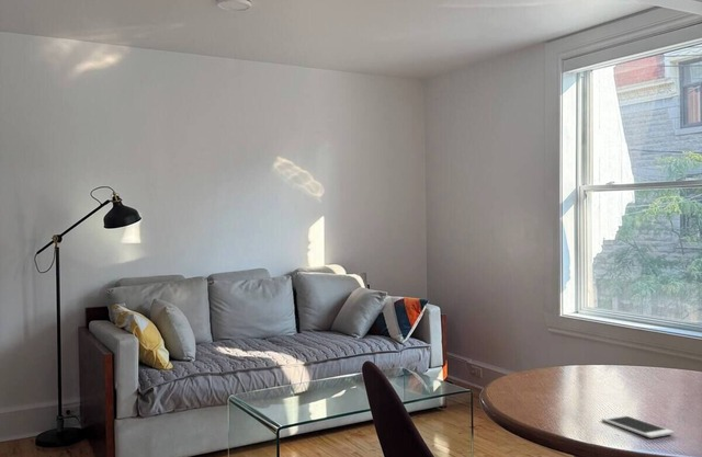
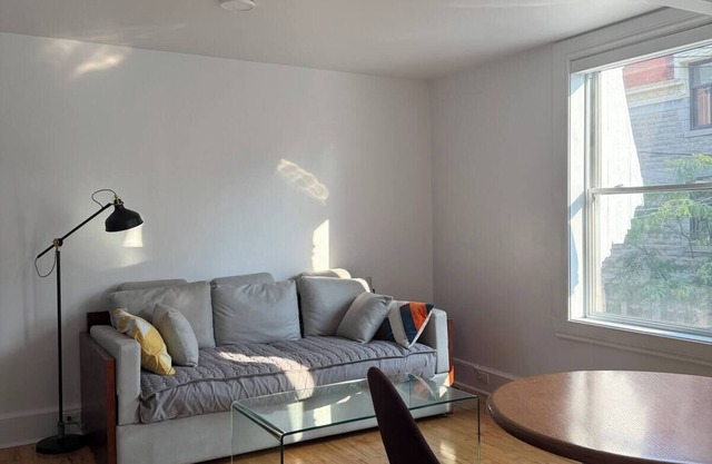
- cell phone [601,414,675,438]
